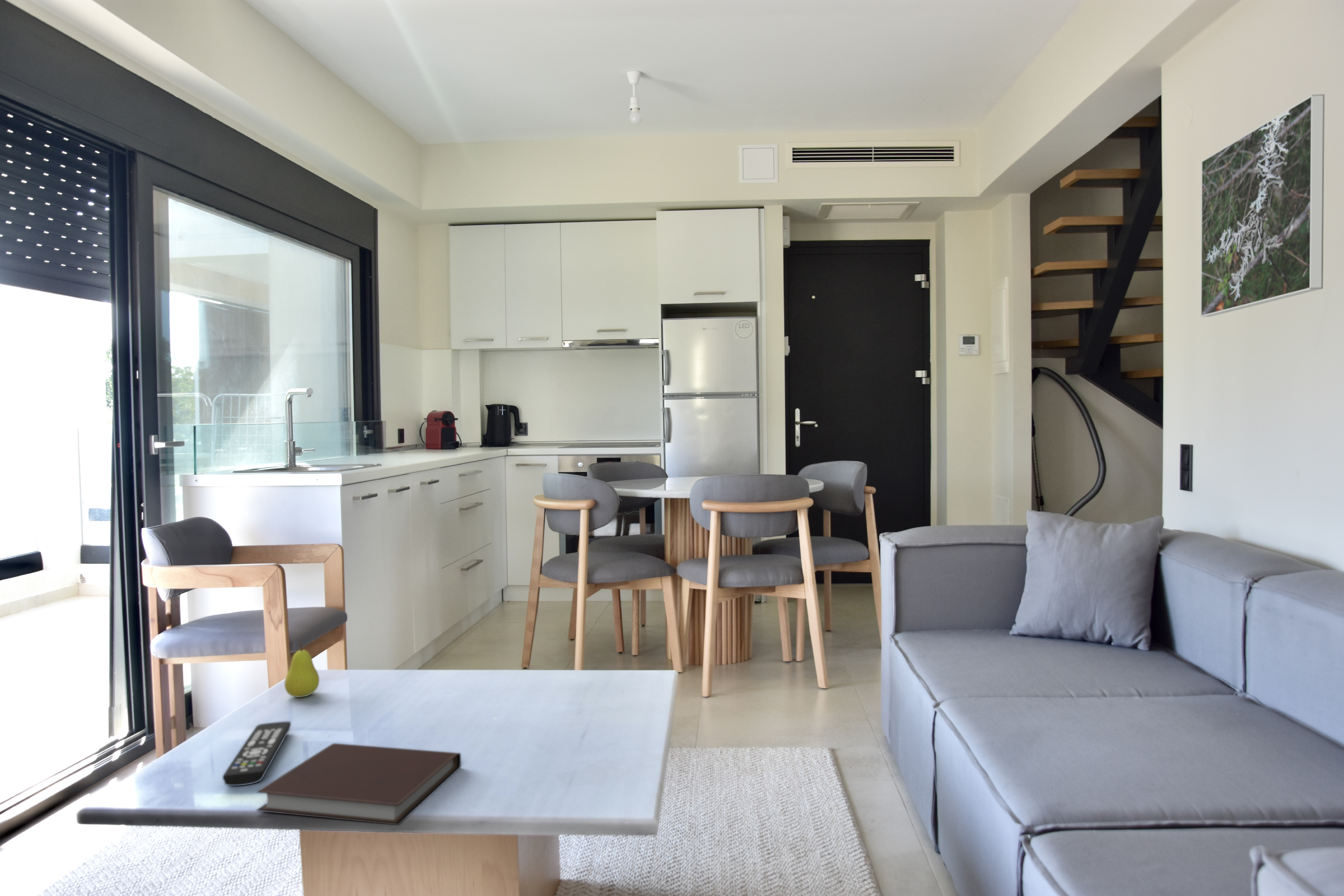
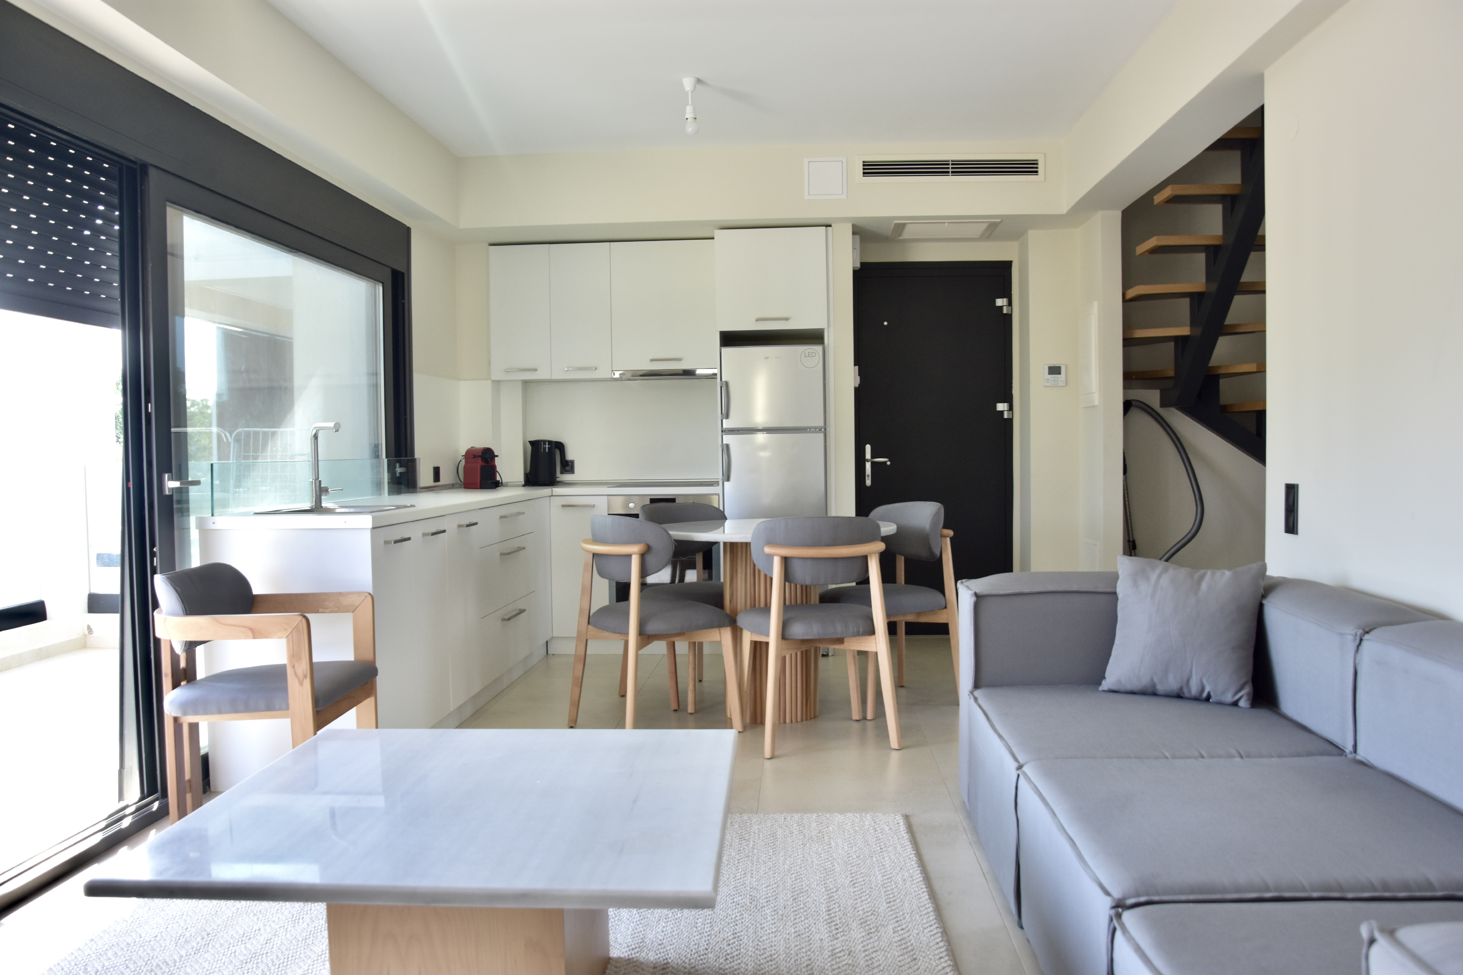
- fruit [284,643,320,698]
- remote control [222,721,291,786]
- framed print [1200,94,1325,317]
- notebook [255,743,461,825]
